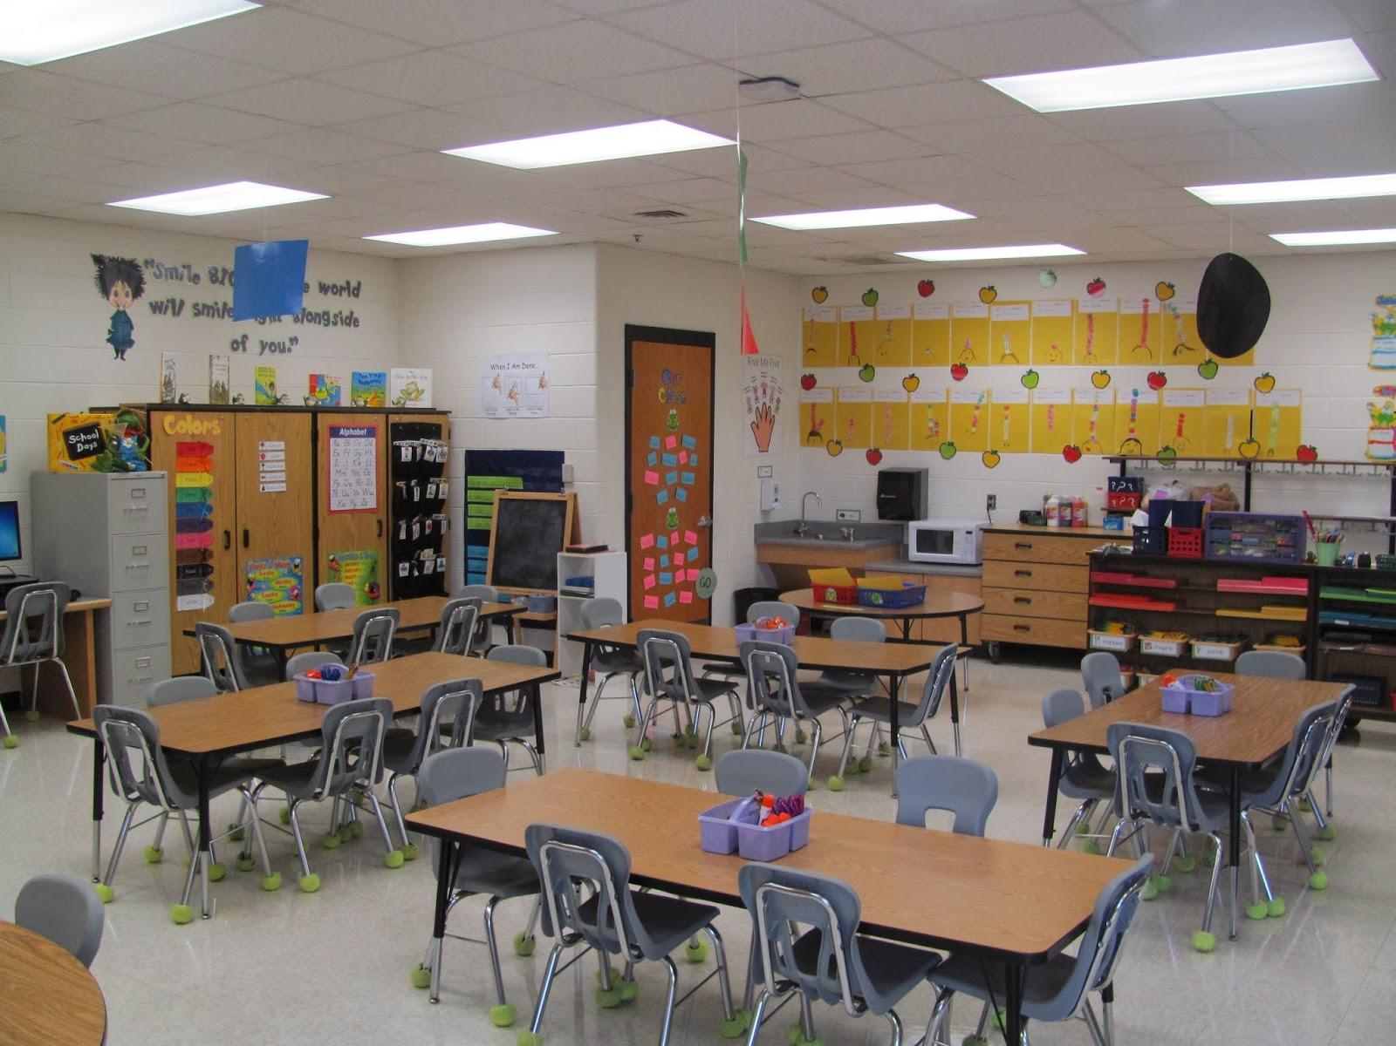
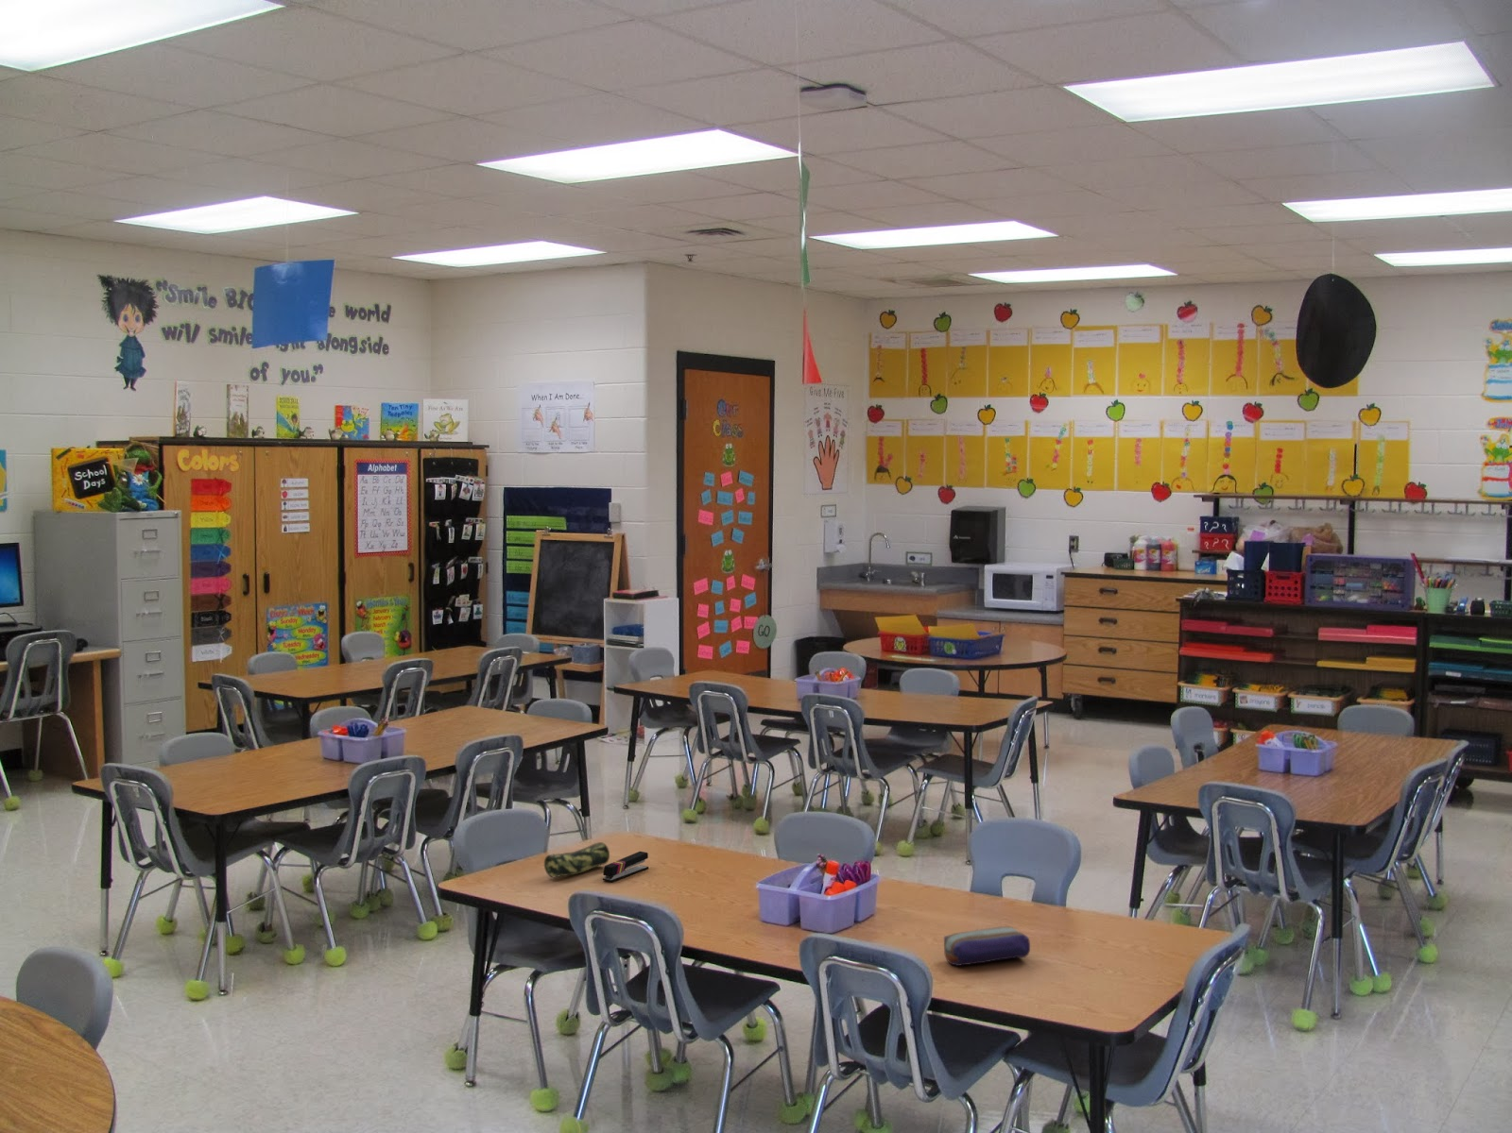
+ pencil case [943,926,1031,966]
+ stapler [602,851,649,883]
+ pencil case [543,841,611,878]
